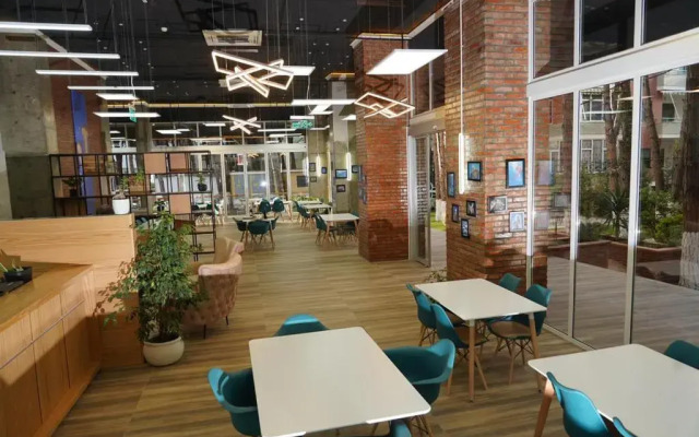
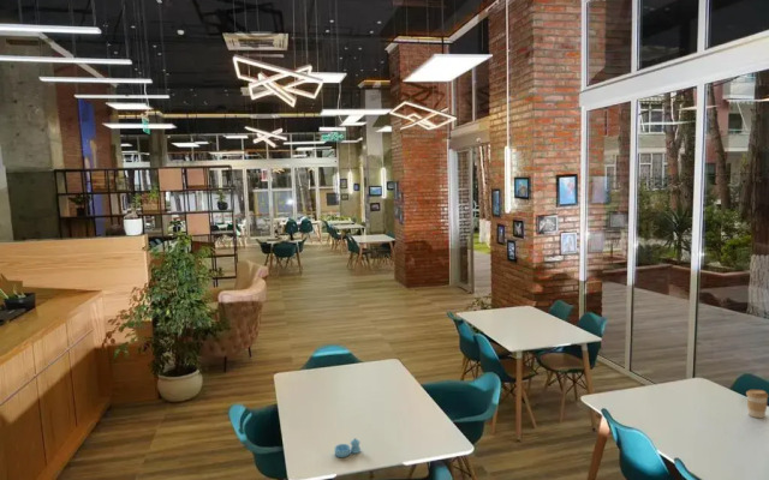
+ salt and pepper shaker [334,437,362,458]
+ coffee cup [745,389,769,419]
